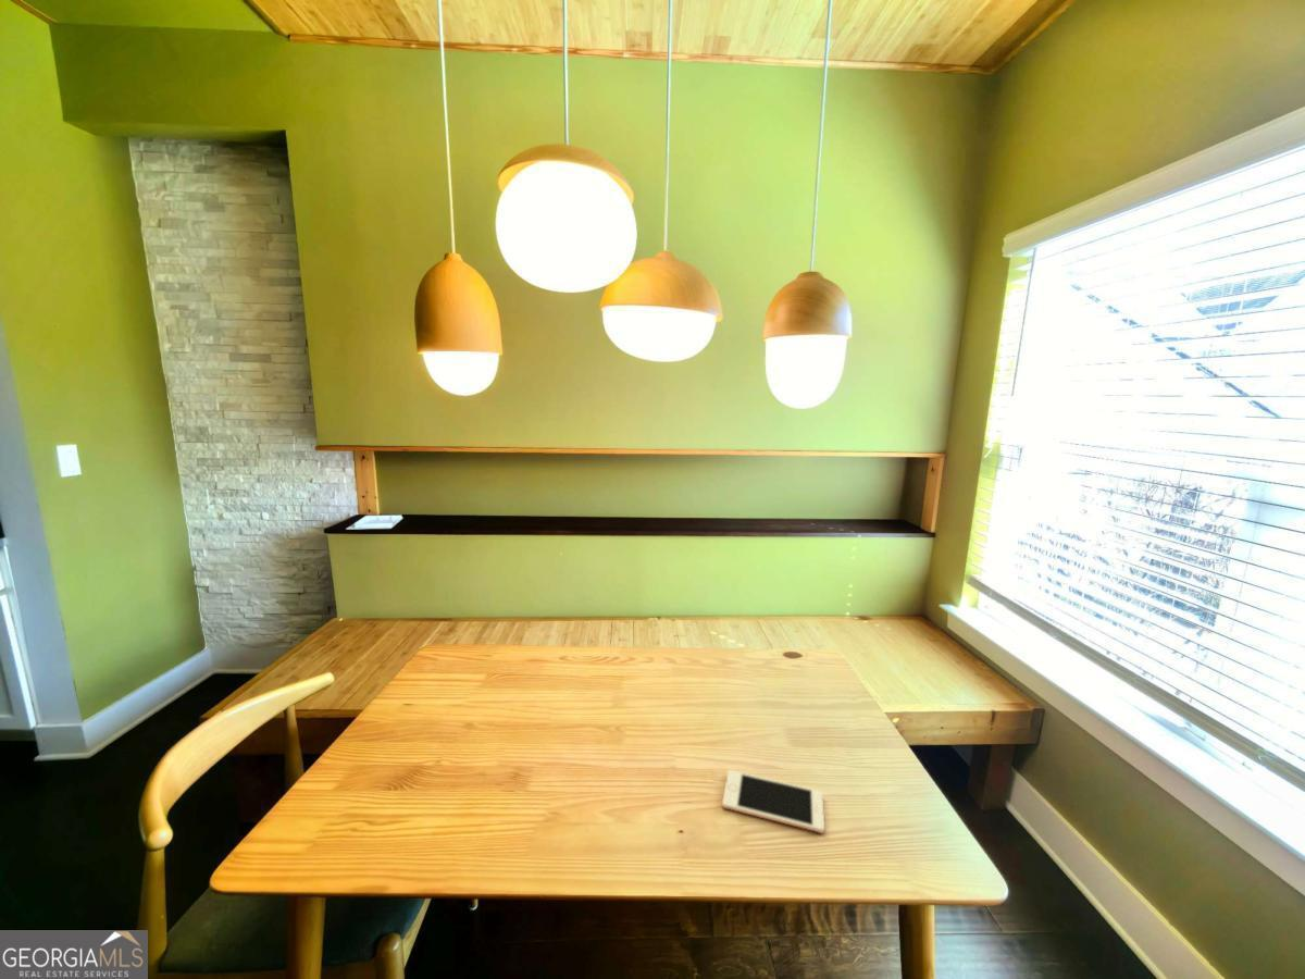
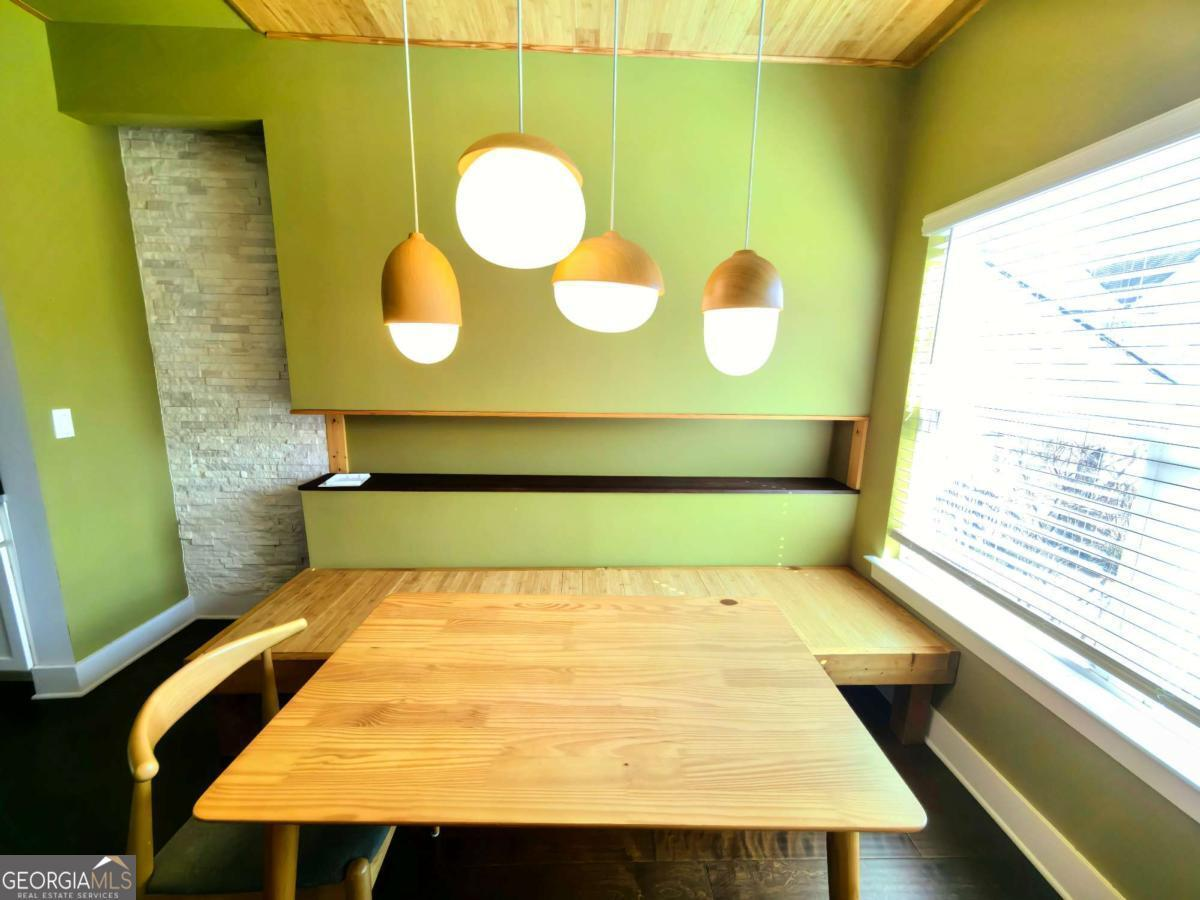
- cell phone [721,769,825,834]
